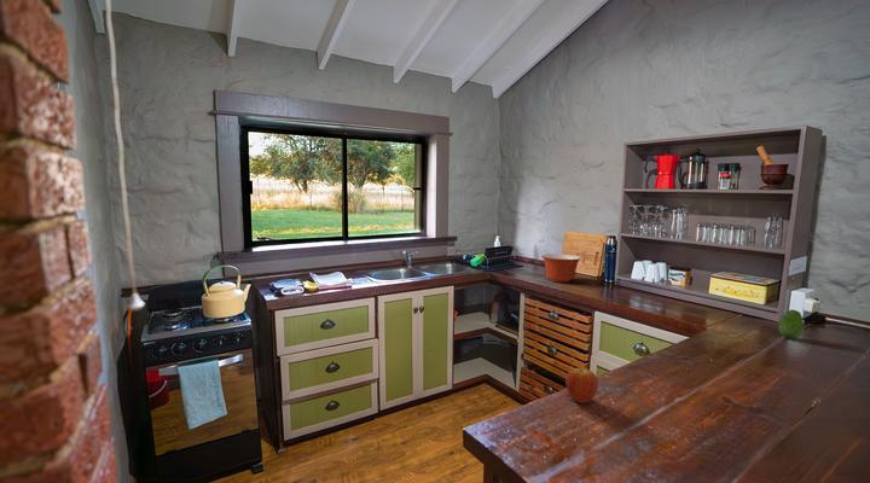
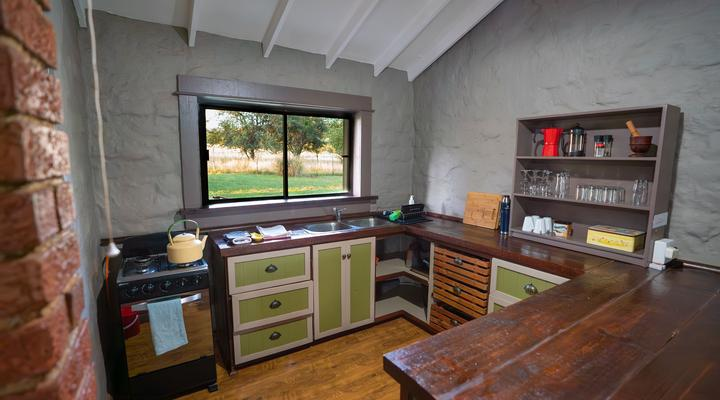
- fruit [777,308,805,341]
- mixing bowl [540,252,582,284]
- fruit [564,366,599,405]
